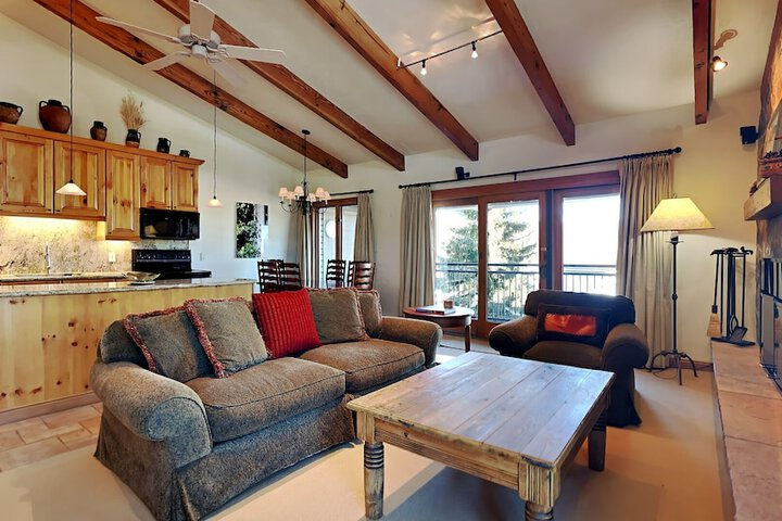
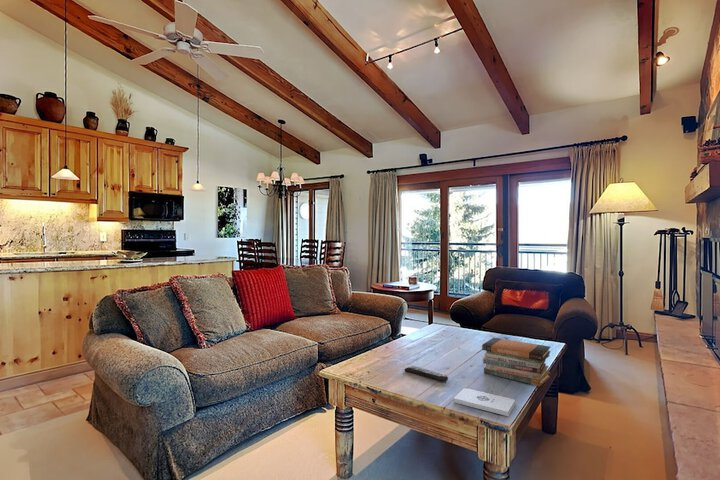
+ notepad [453,387,516,417]
+ remote control [403,365,449,383]
+ book stack [481,337,551,387]
